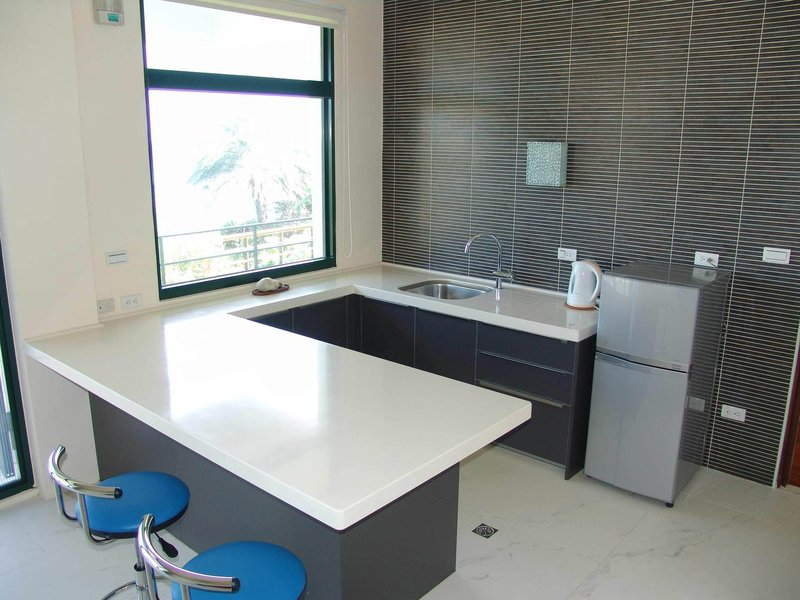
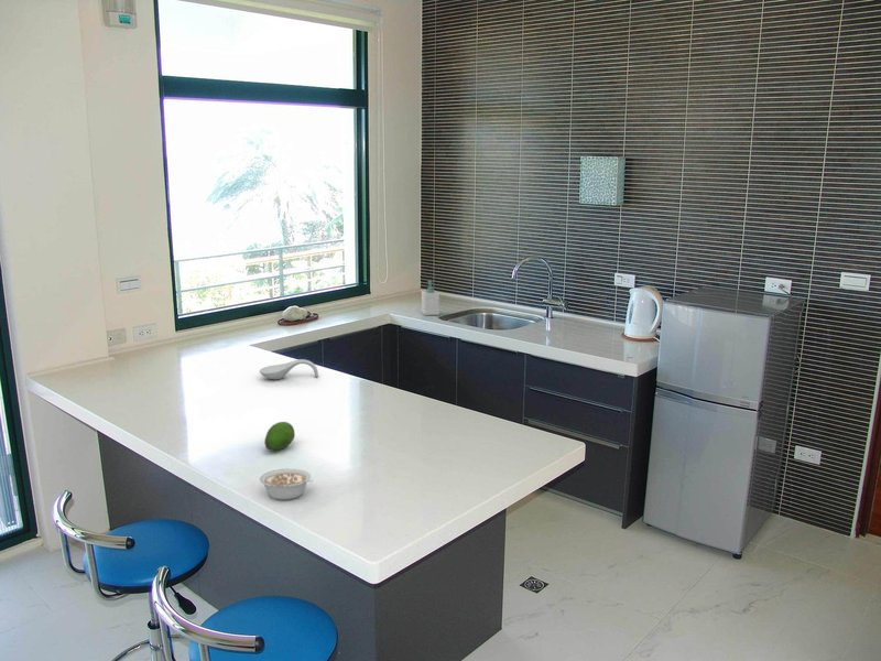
+ fruit [263,421,296,452]
+ legume [259,467,313,501]
+ spoon rest [259,358,319,380]
+ soap bottle [421,280,440,316]
